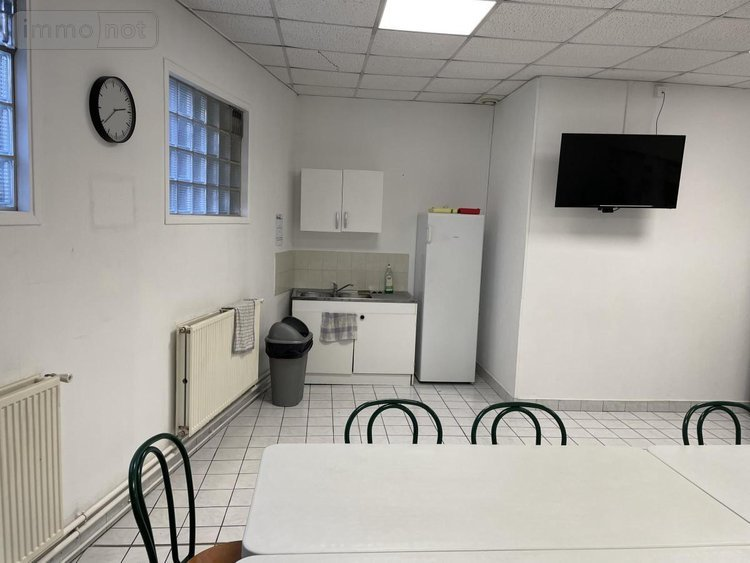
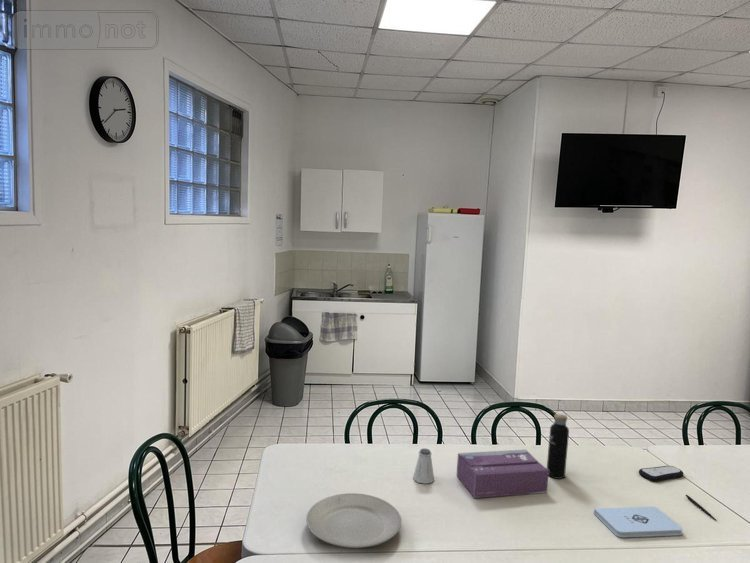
+ saltshaker [412,448,435,485]
+ notepad [593,506,683,539]
+ pen [684,494,718,522]
+ plate [305,492,402,549]
+ tissue box [455,449,549,499]
+ remote control [638,465,684,483]
+ water bottle [546,408,570,480]
